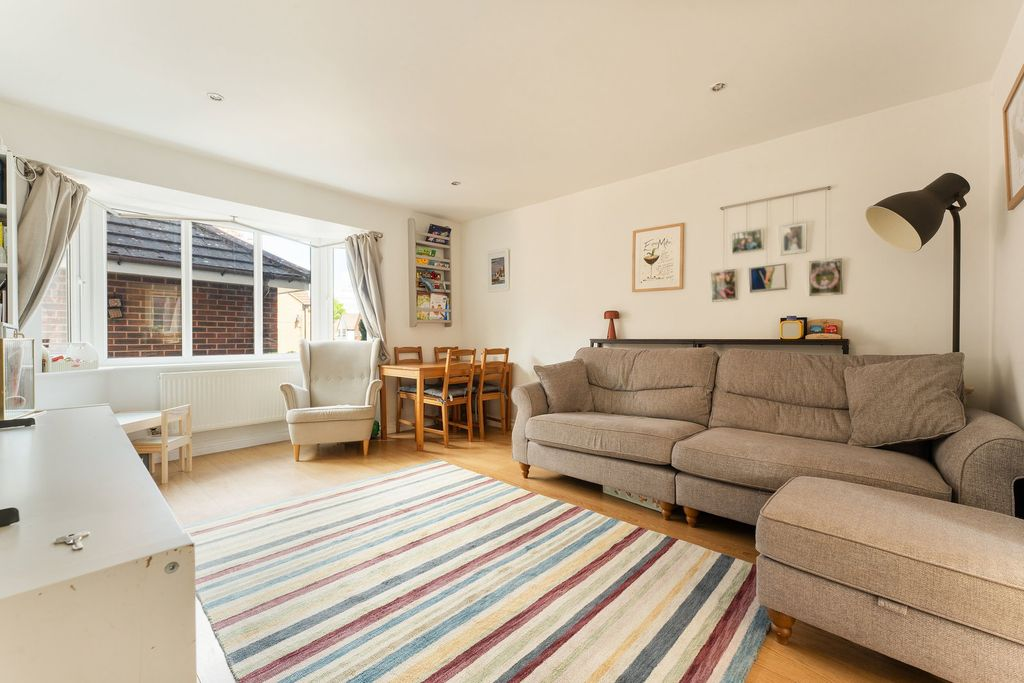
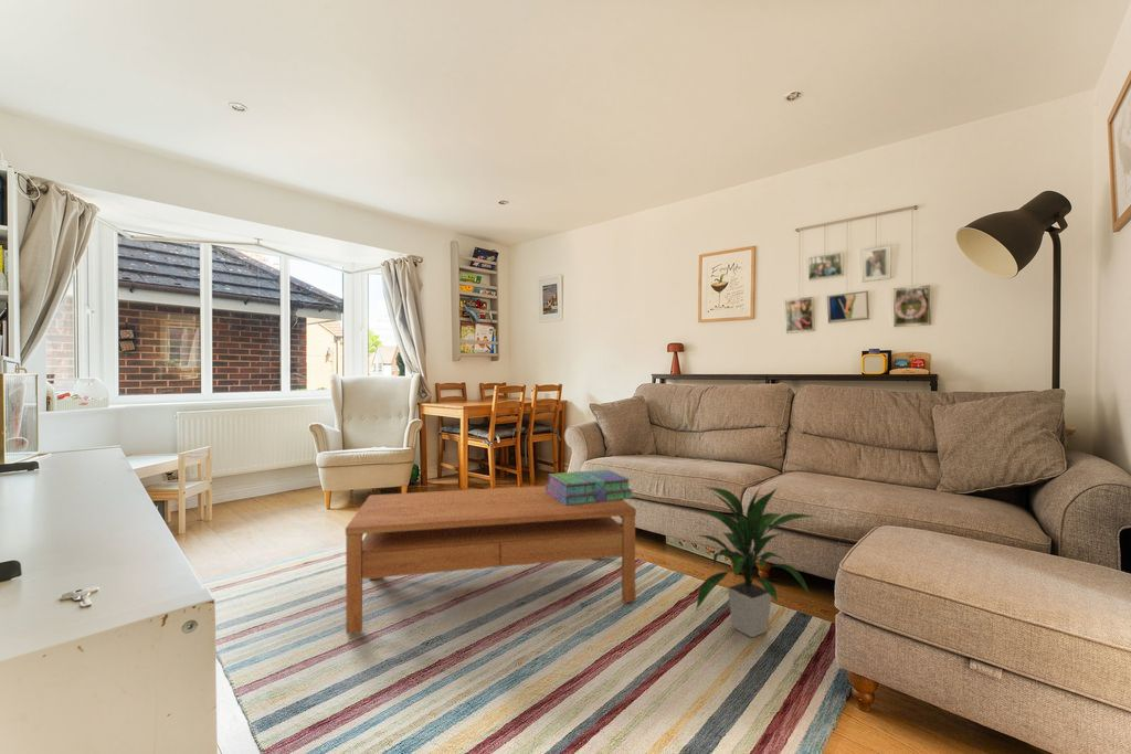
+ coffee table [345,485,637,635]
+ stack of books [545,468,634,506]
+ indoor plant [694,484,816,638]
